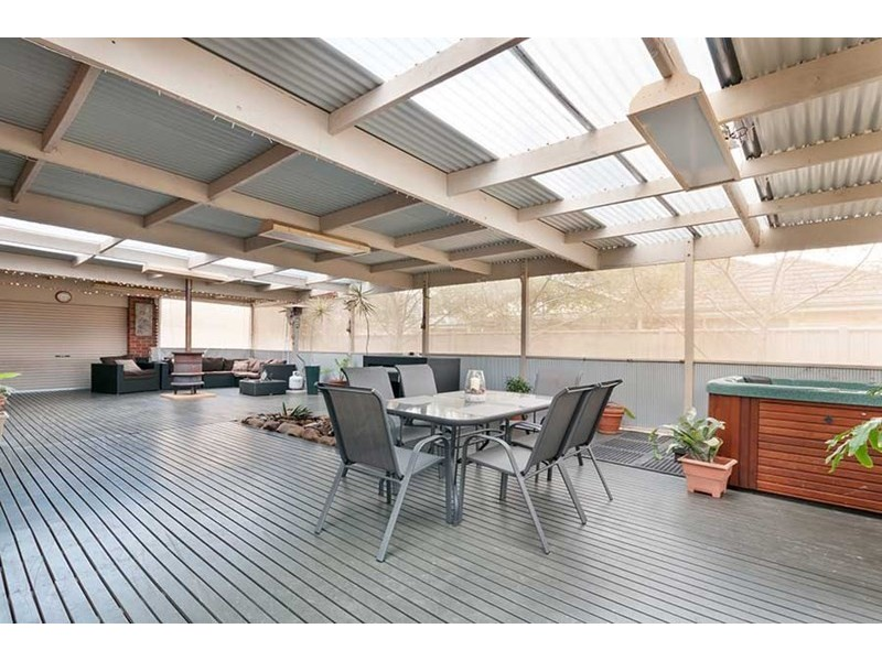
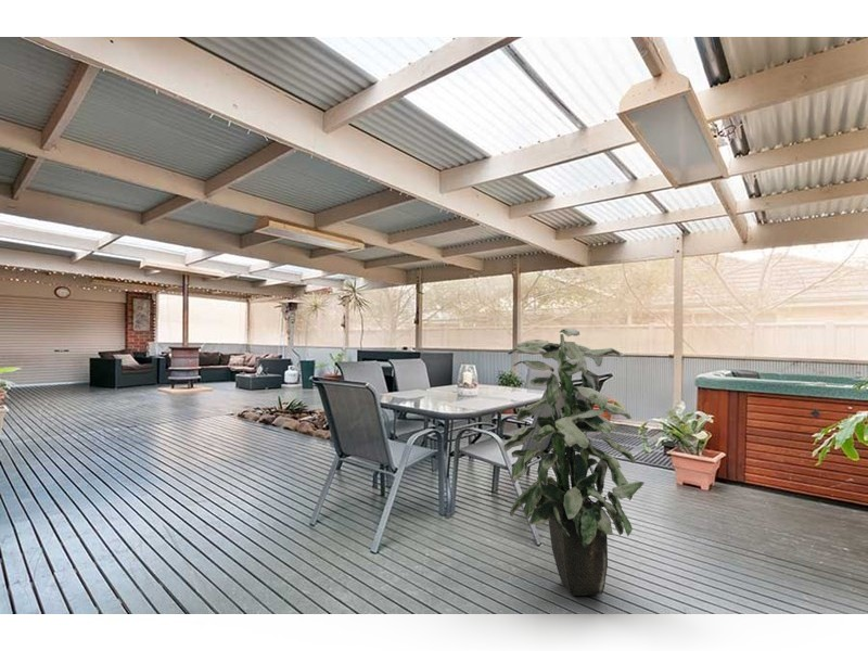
+ indoor plant [503,328,646,597]
